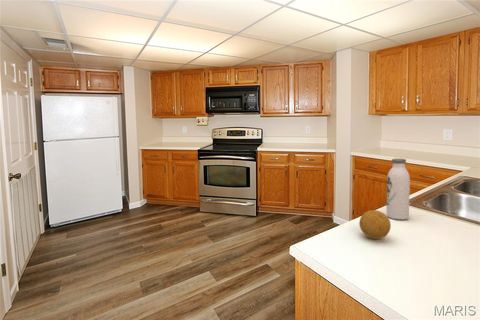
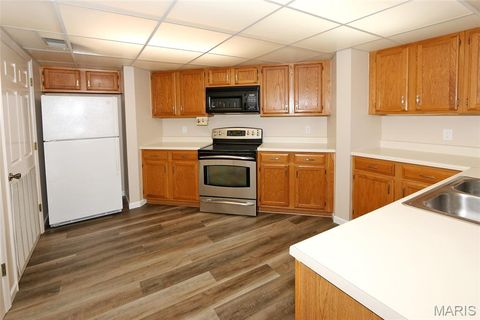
- fruit [358,209,392,240]
- water bottle [386,158,411,221]
